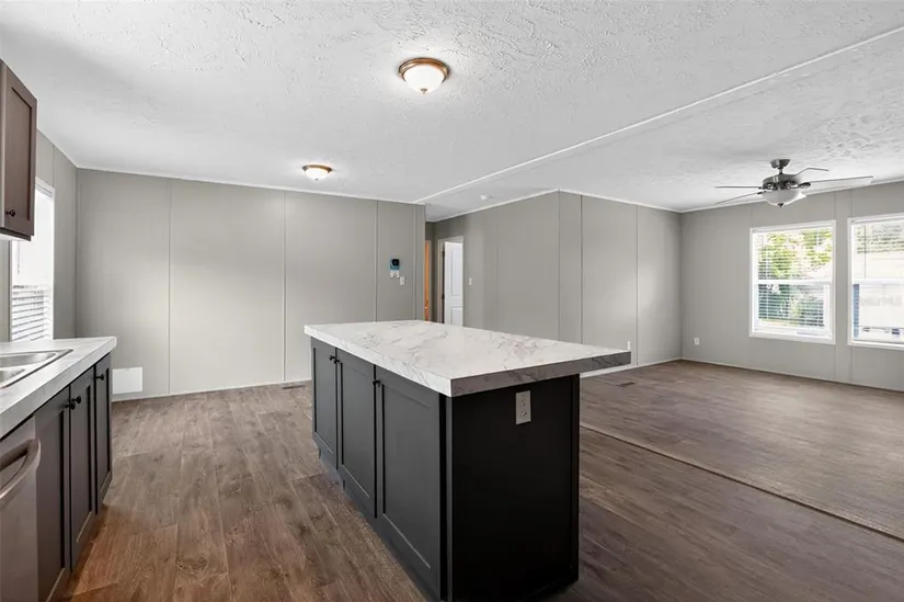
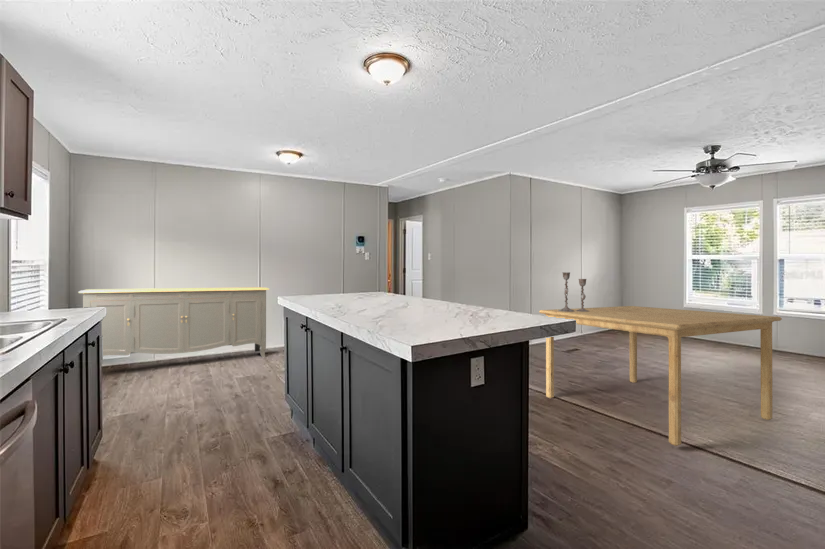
+ sideboard [77,286,270,358]
+ candlestick [558,271,589,312]
+ dining table [538,305,783,447]
